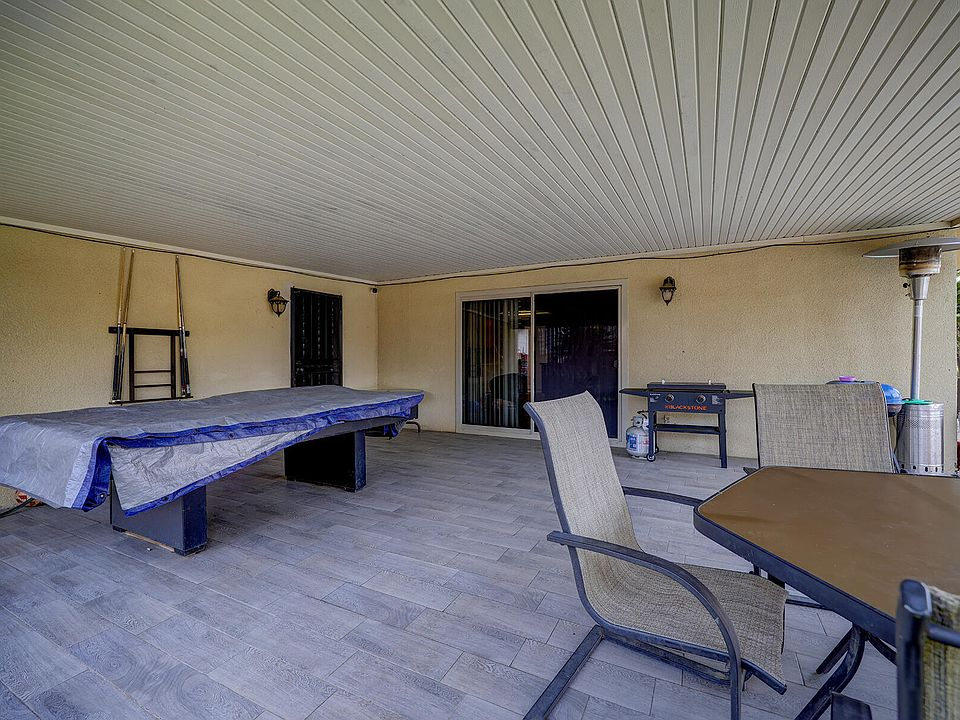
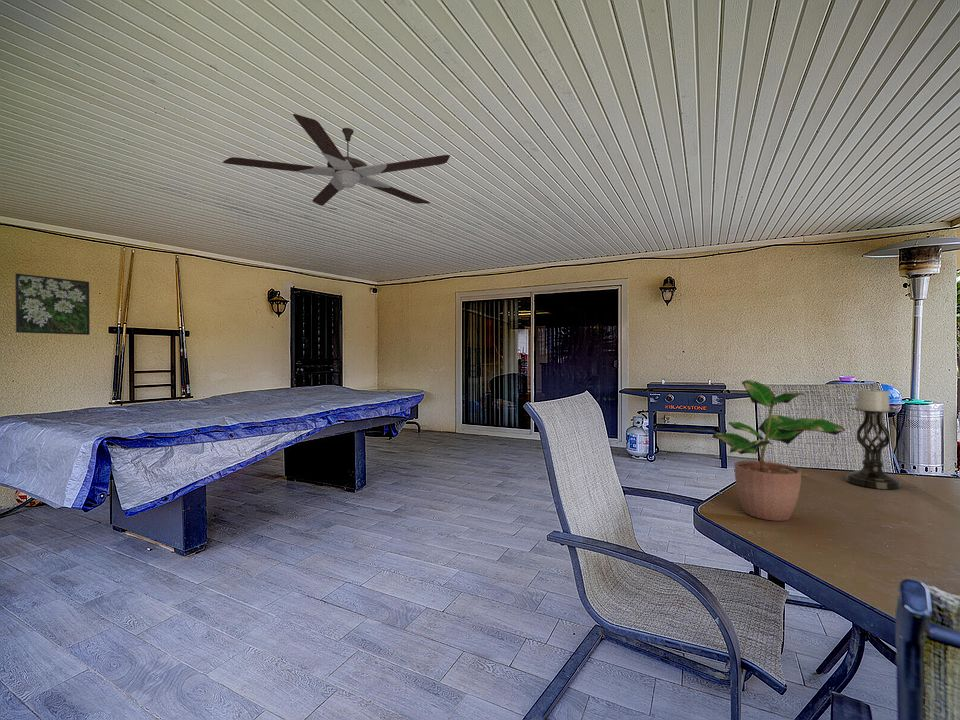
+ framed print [14,272,91,336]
+ candle holder [845,386,902,490]
+ ceiling fan [222,113,451,207]
+ potted plant [711,379,847,522]
